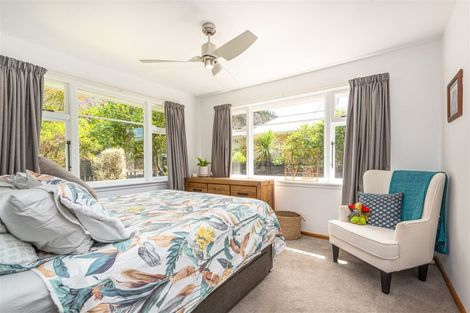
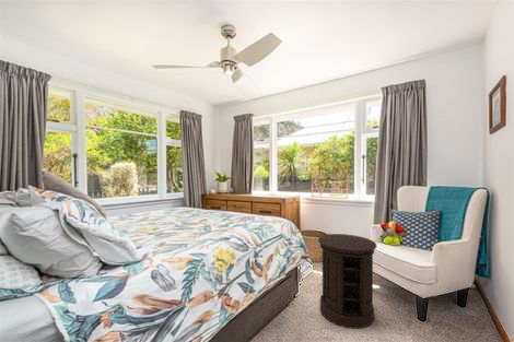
+ side table [317,233,378,330]
